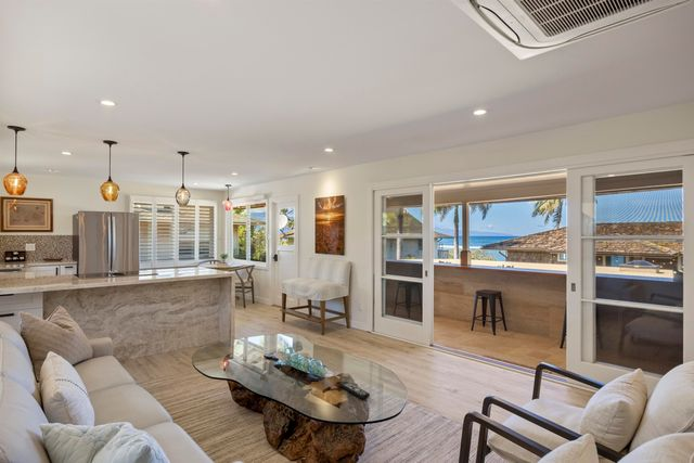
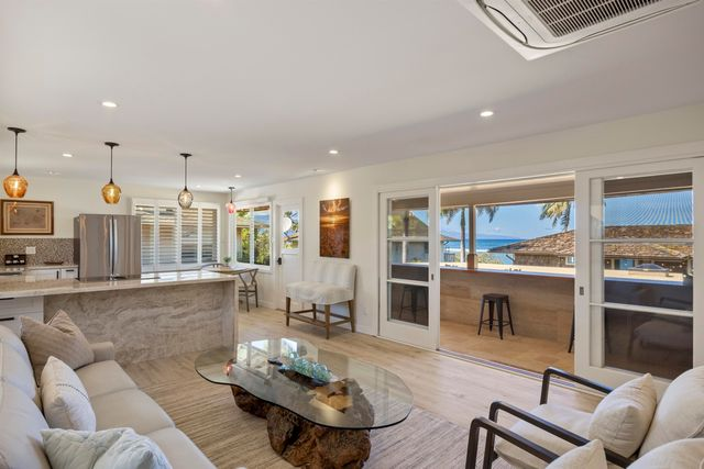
- remote control [338,381,371,400]
